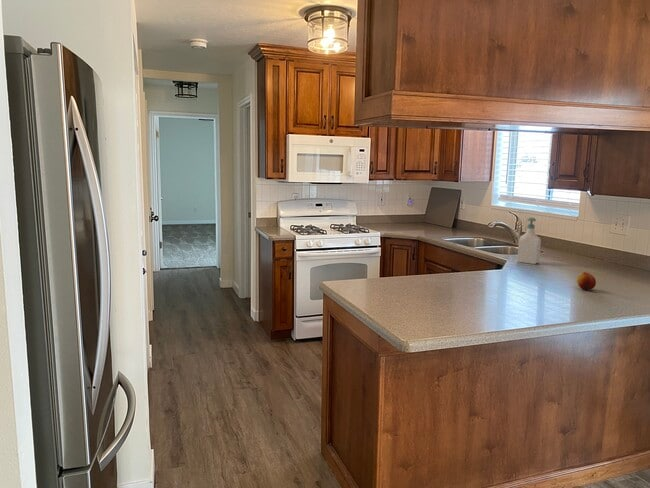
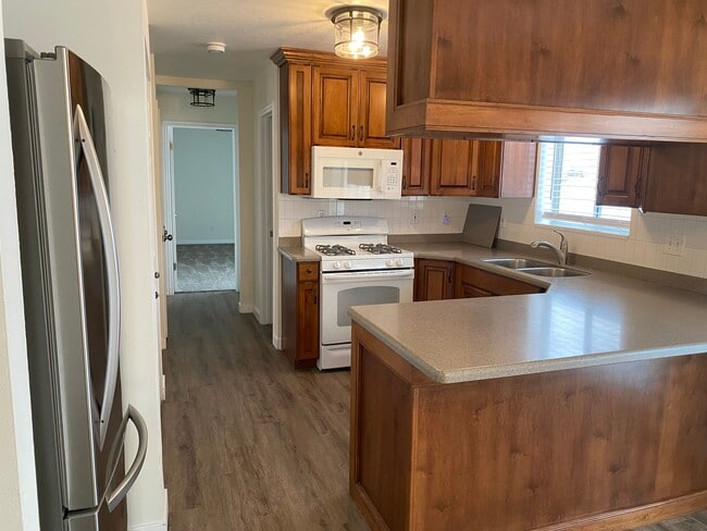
- fruit [576,271,597,291]
- soap bottle [516,216,542,265]
